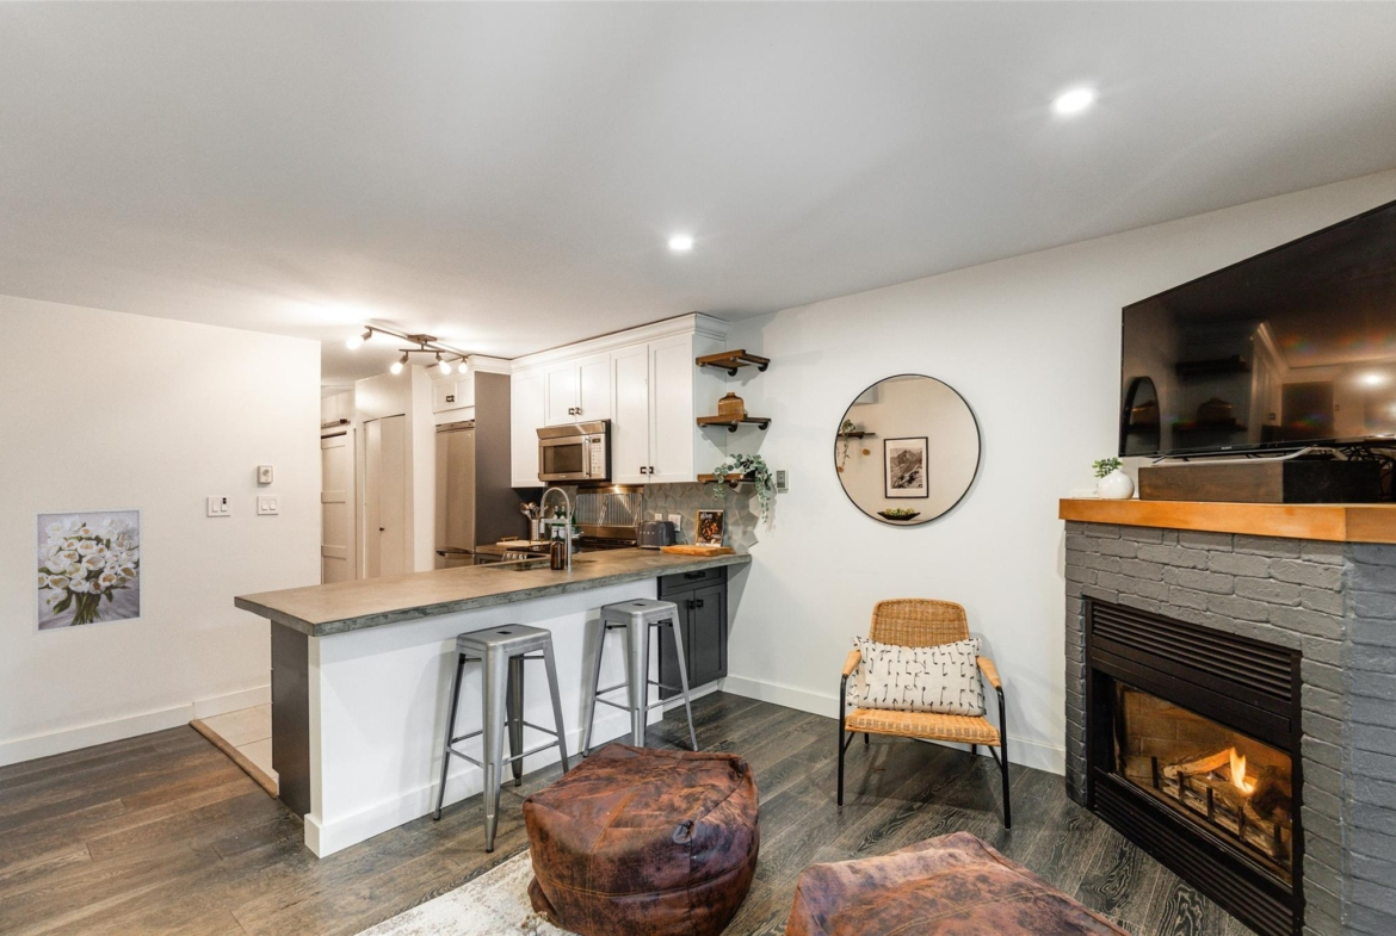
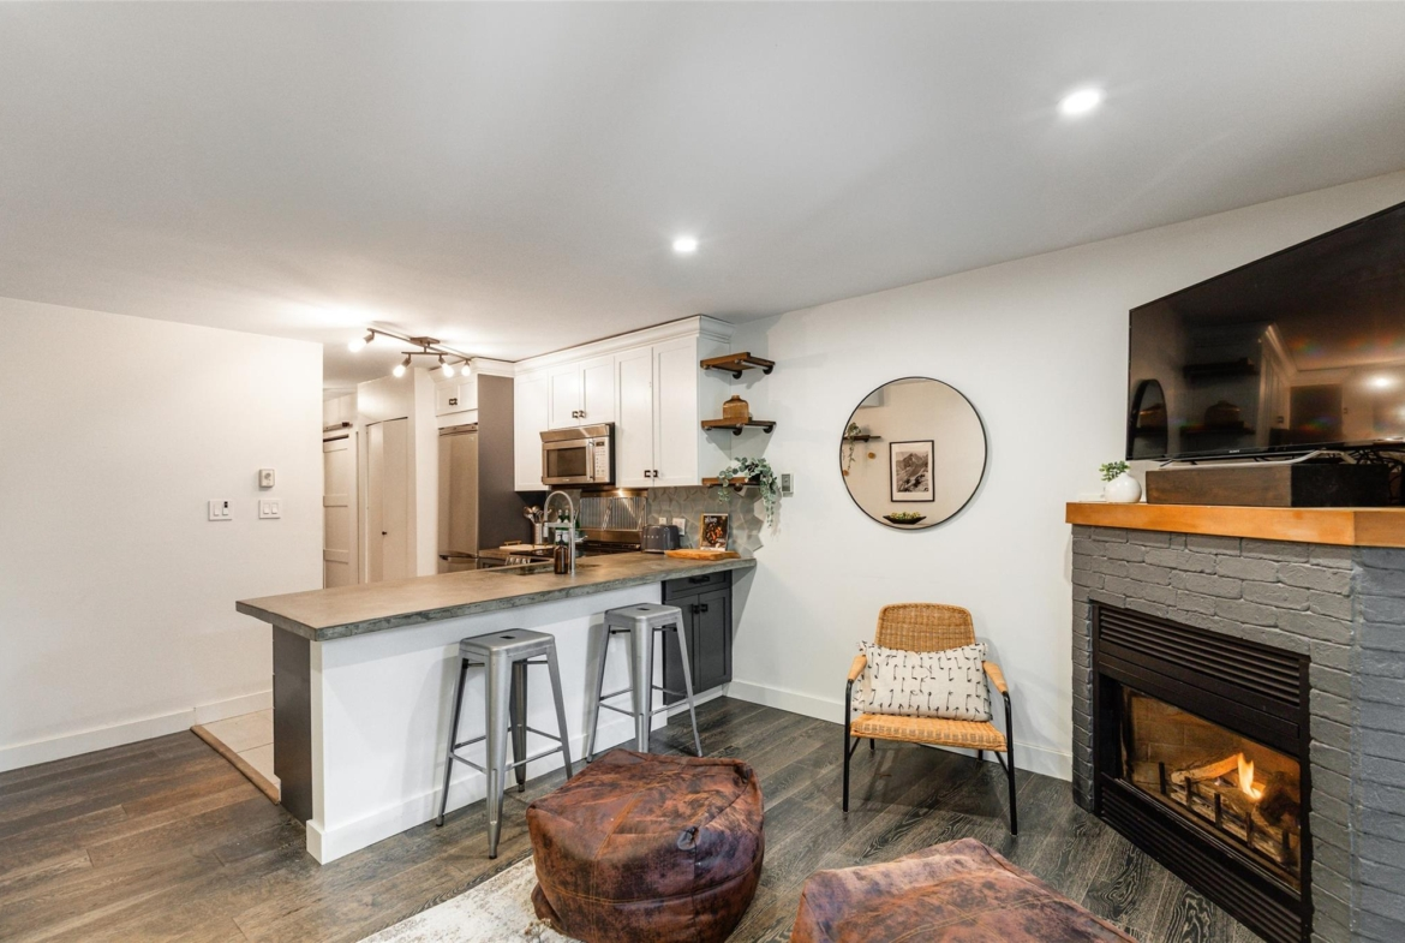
- wall art [31,506,146,636]
